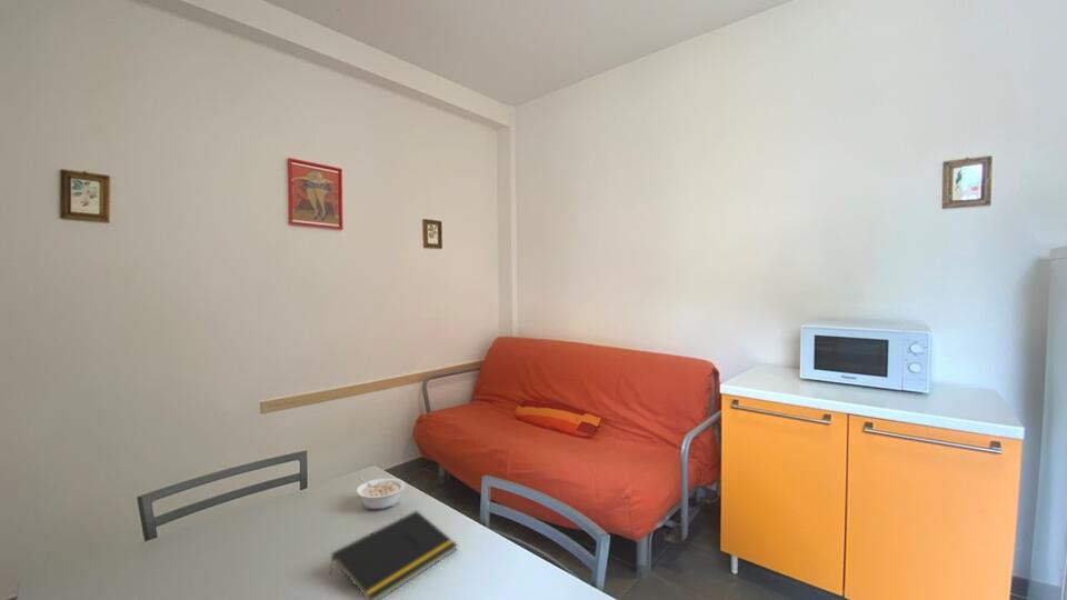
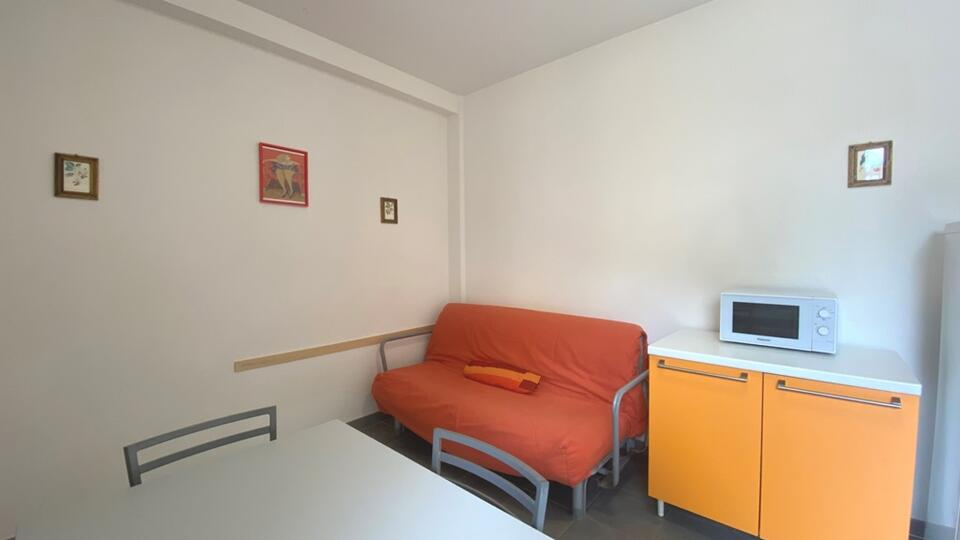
- notepad [328,510,459,600]
- legume [356,476,407,511]
